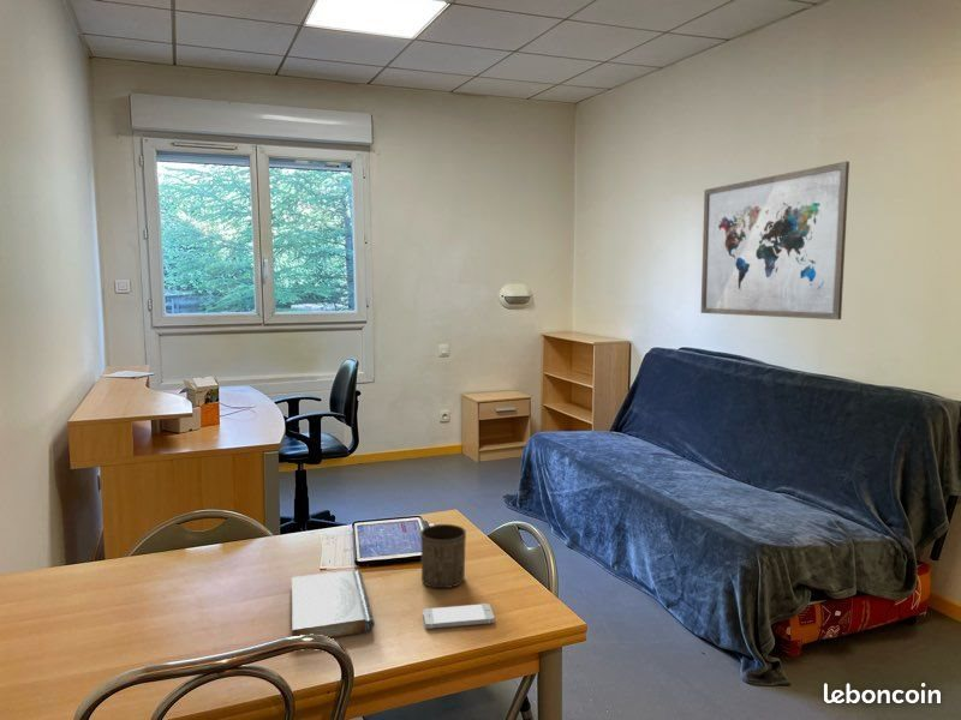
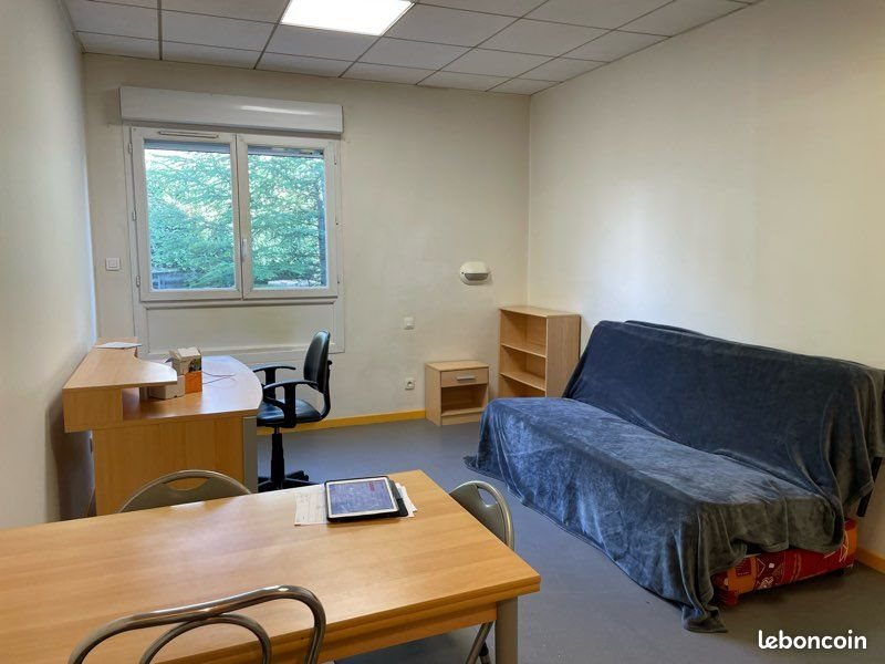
- cup [419,523,467,589]
- wall art [700,160,850,320]
- book [291,569,376,638]
- smartphone [422,602,496,630]
